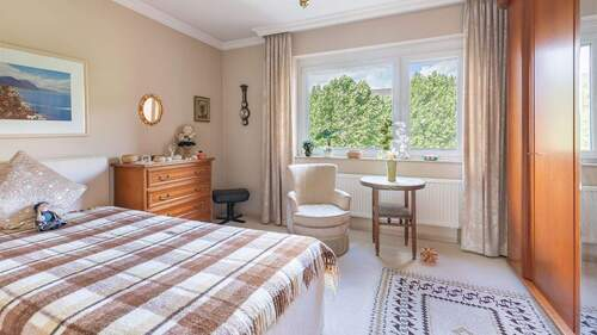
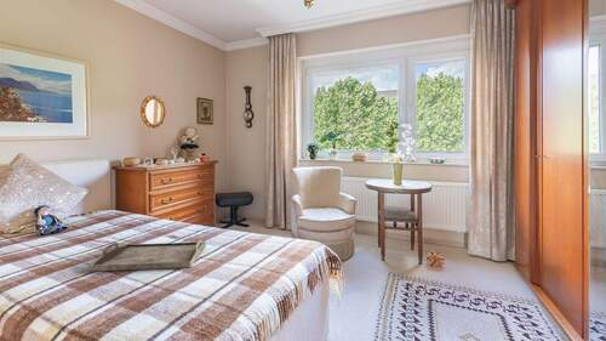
+ serving tray [88,239,207,272]
